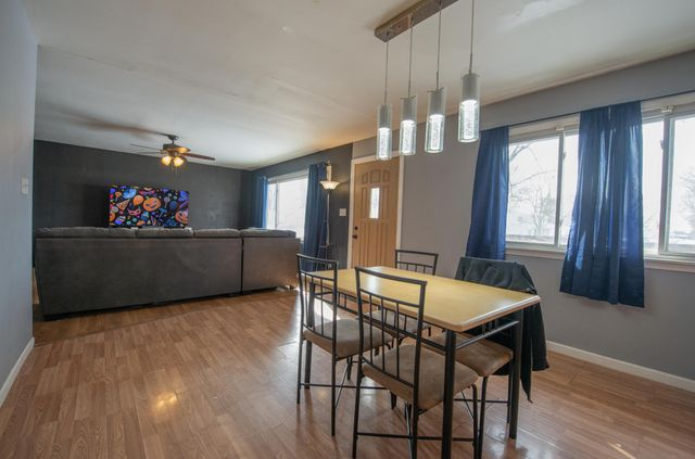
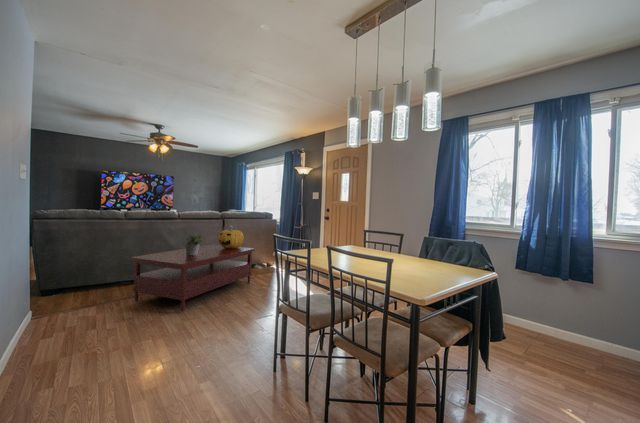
+ decorative pumpkin [218,224,245,249]
+ potted plant [184,231,204,255]
+ coffee table [129,243,255,312]
